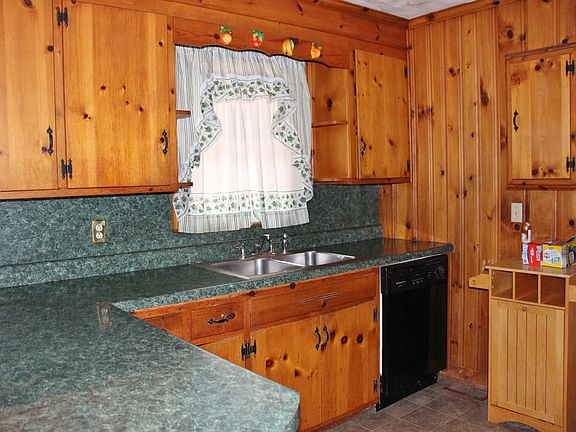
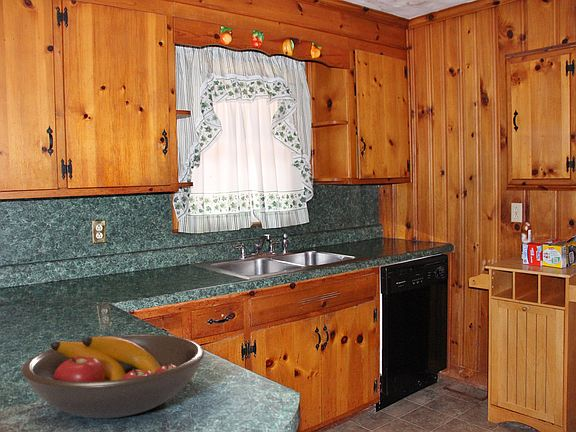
+ fruit bowl [21,333,205,419]
